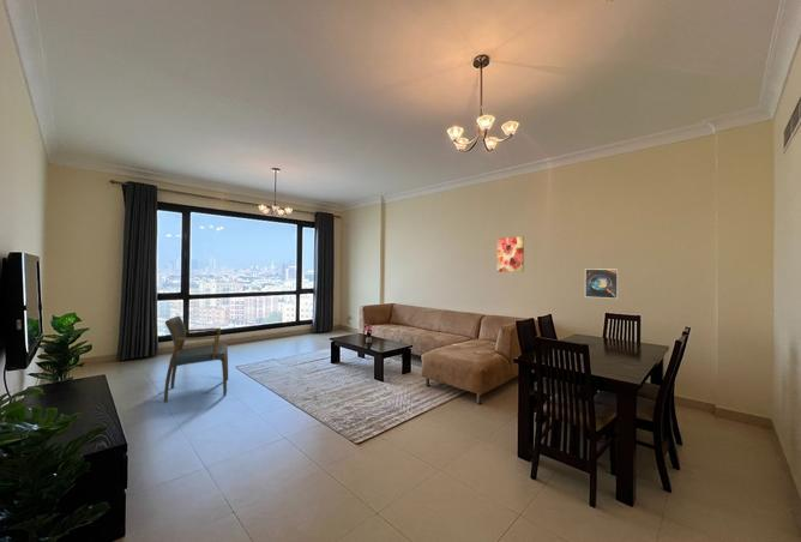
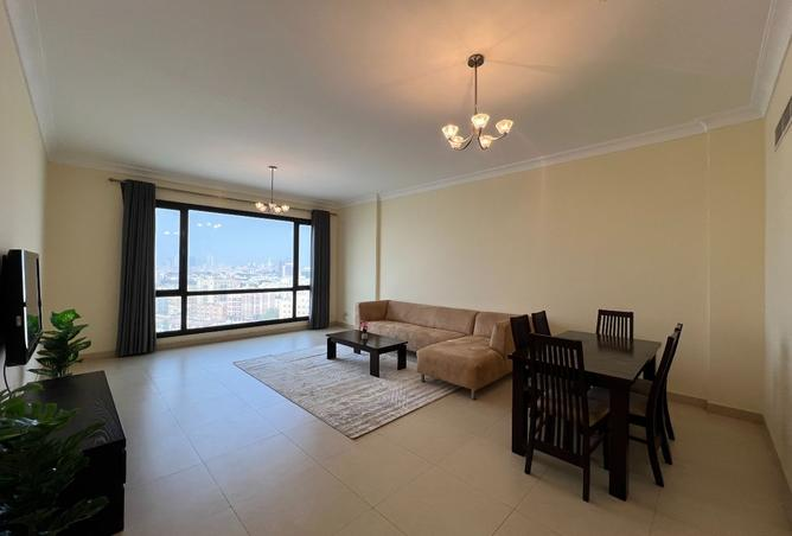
- armchair [163,315,229,403]
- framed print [584,267,620,300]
- wall art [496,235,525,273]
